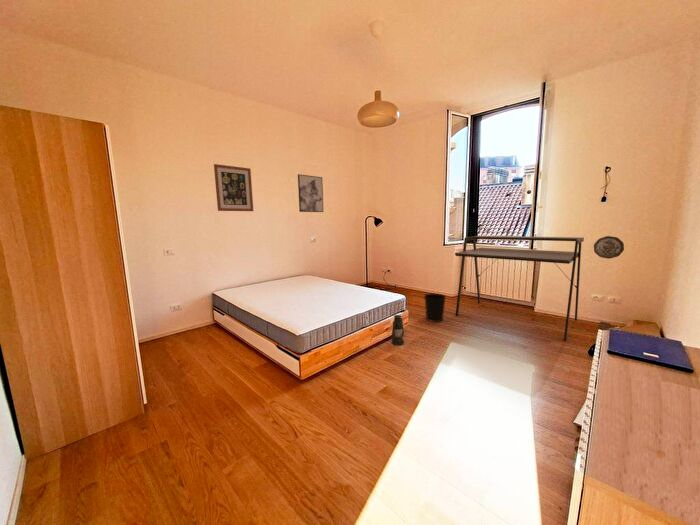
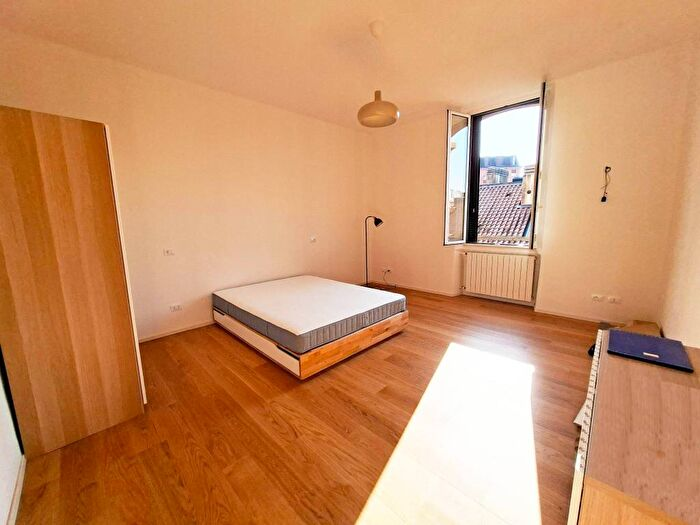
- wastebasket [423,292,447,323]
- wall art [213,163,254,212]
- lantern [387,314,405,347]
- decorative plate [593,235,625,260]
- desk [454,235,585,341]
- wall art [297,173,325,213]
